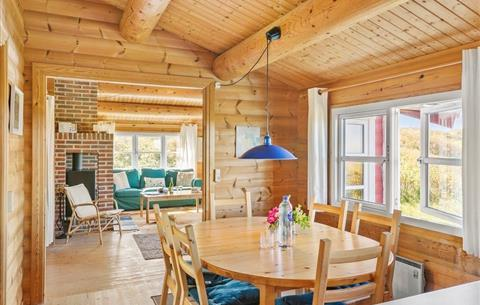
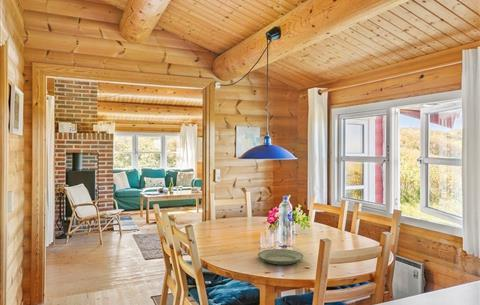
+ plate [257,248,304,266]
